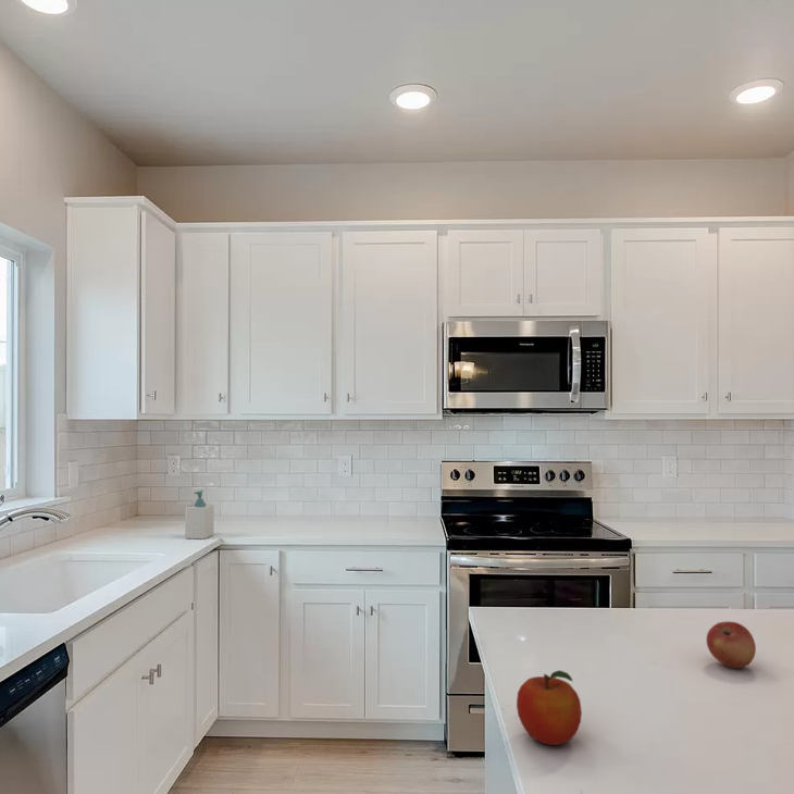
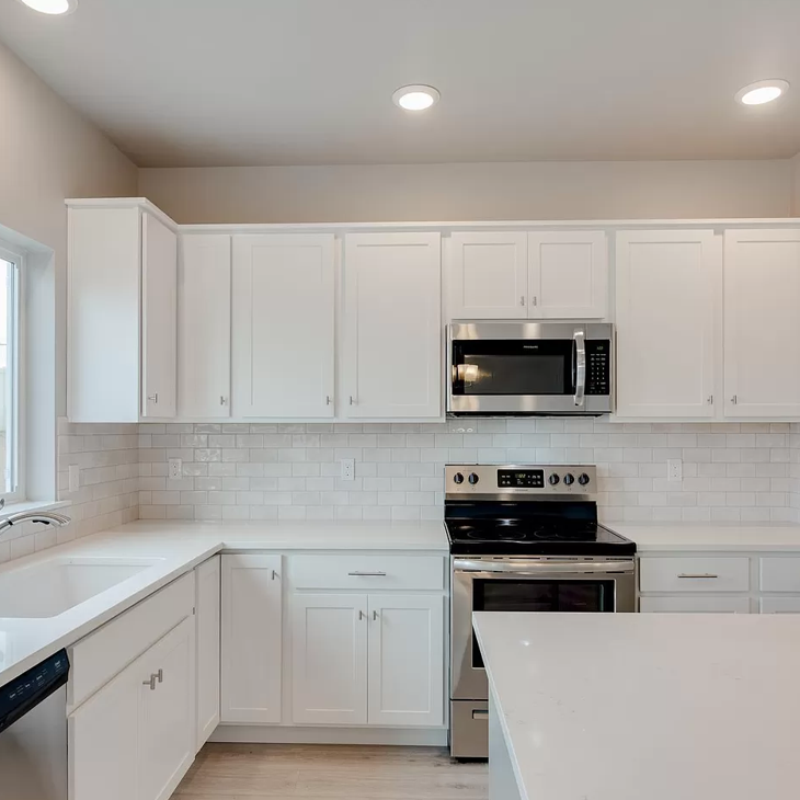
- apple [706,620,757,669]
- soap bottle [184,489,215,541]
- fruit [516,669,583,746]
